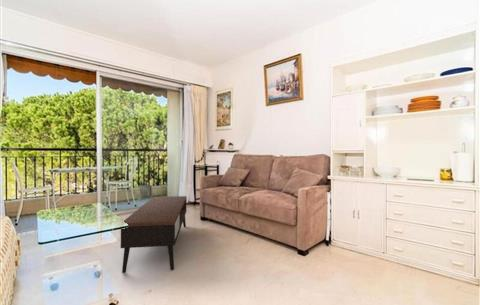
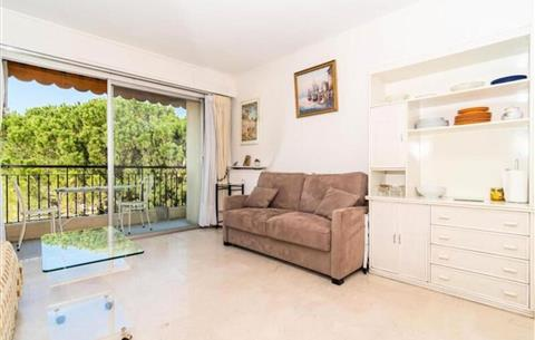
- coffee table [120,195,188,274]
